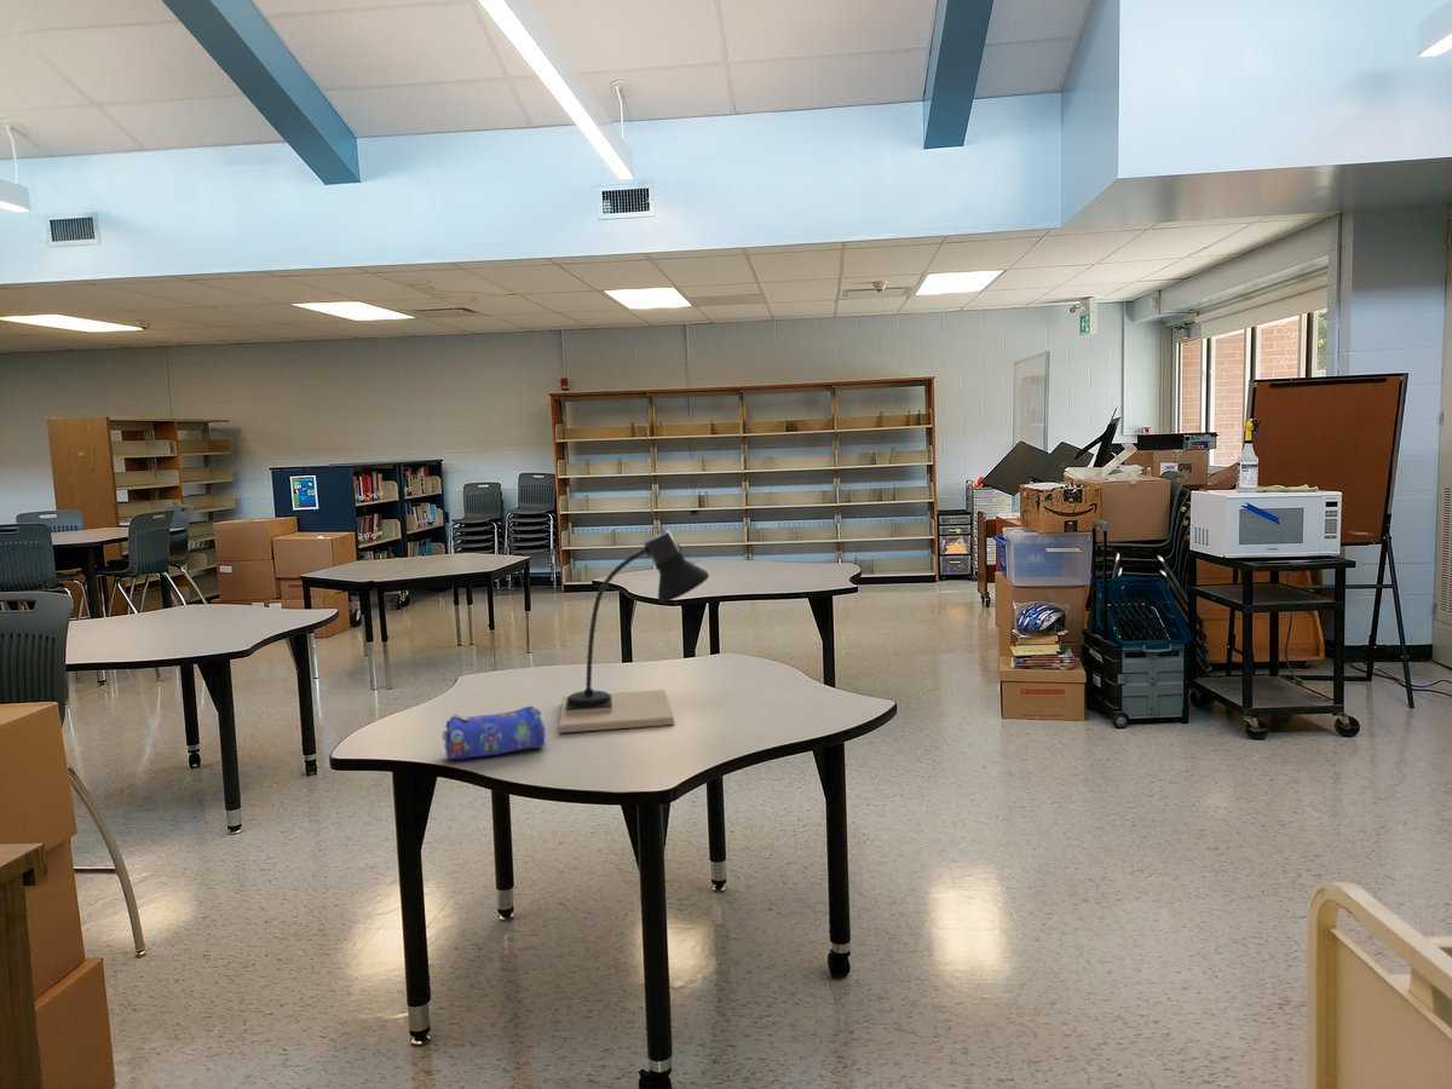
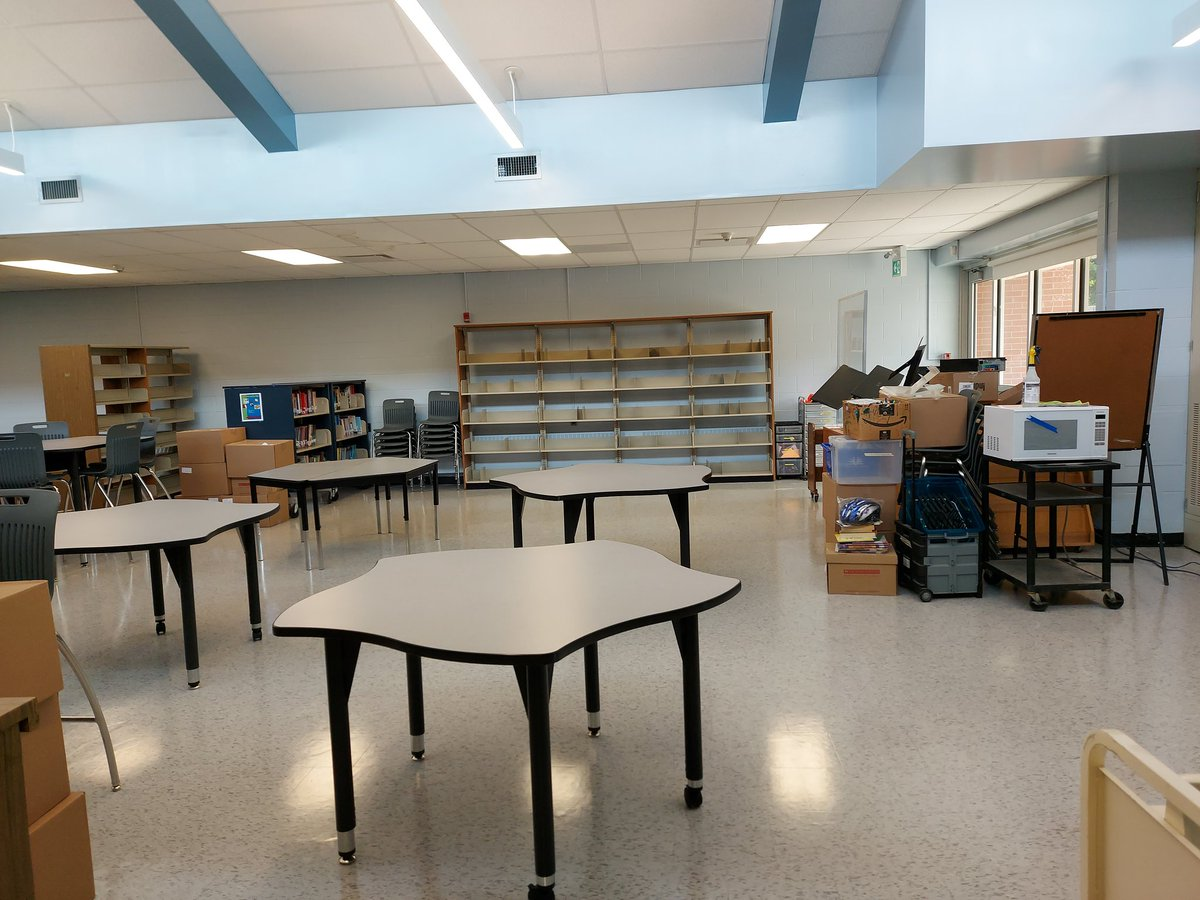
- pencil case [442,705,547,761]
- desk lamp [558,529,710,734]
